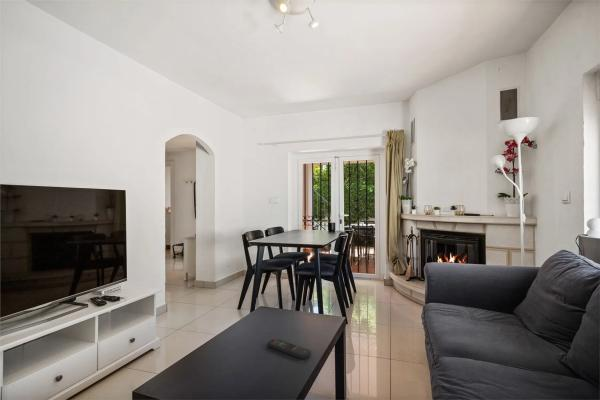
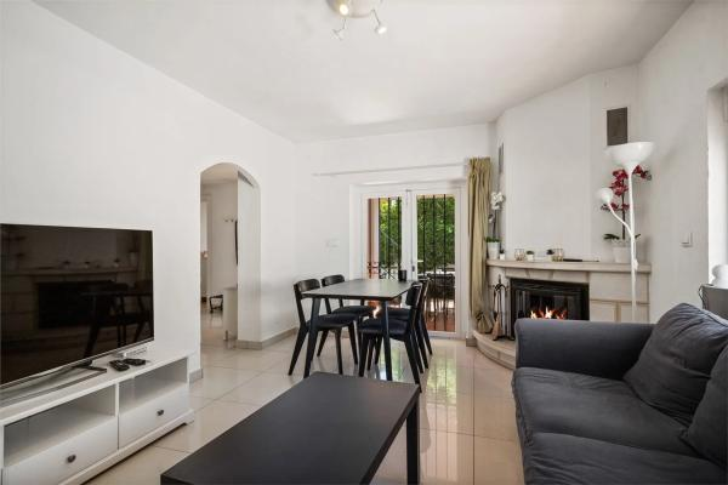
- remote control [267,337,312,360]
